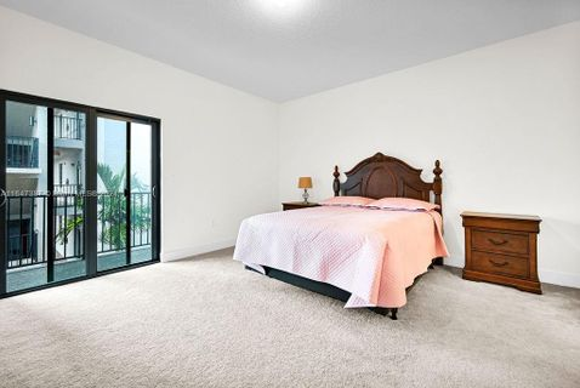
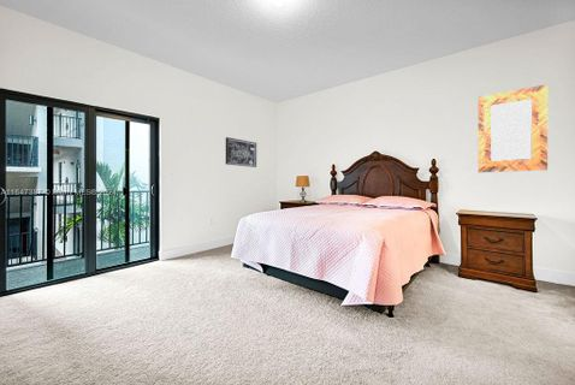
+ wall art [225,136,257,168]
+ home mirror [478,83,549,173]
